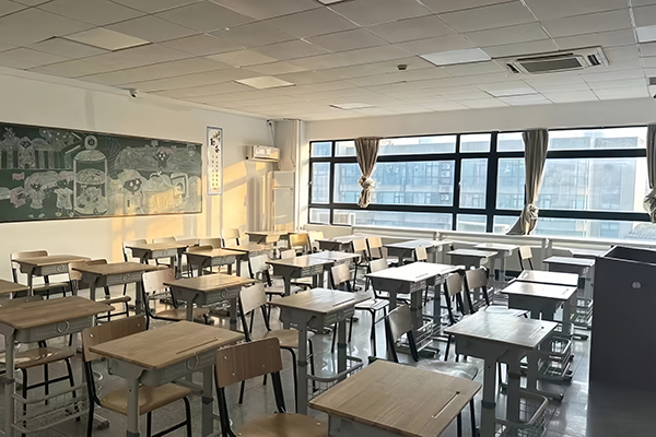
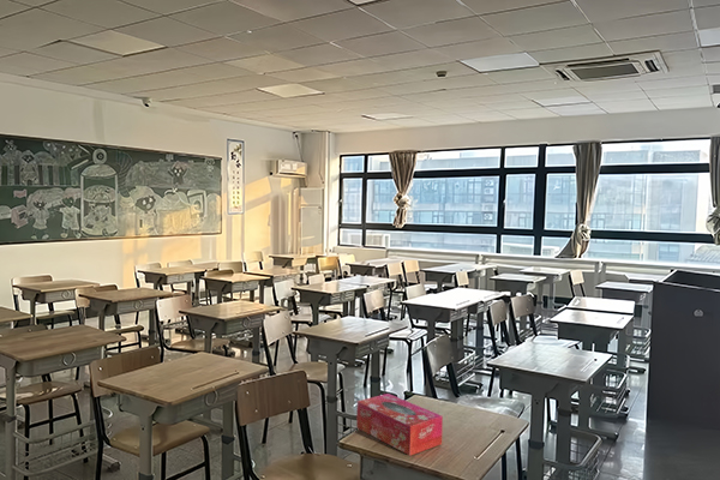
+ tissue box [355,392,444,457]
